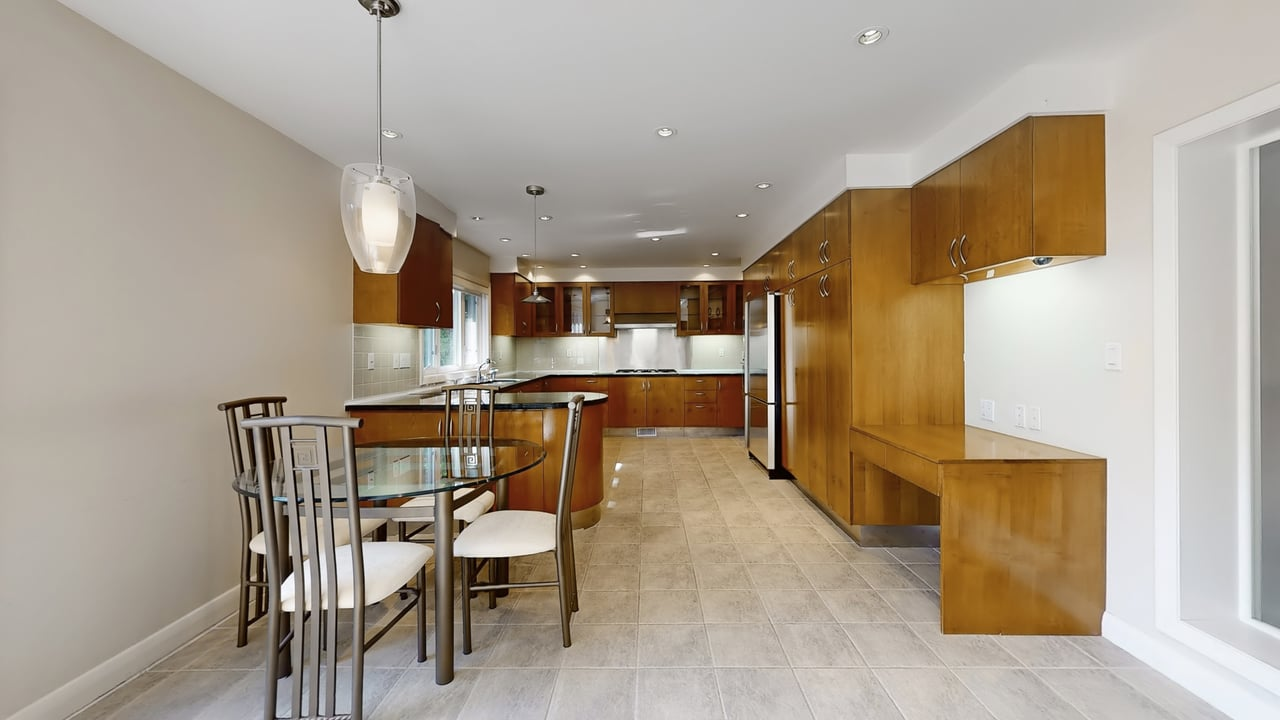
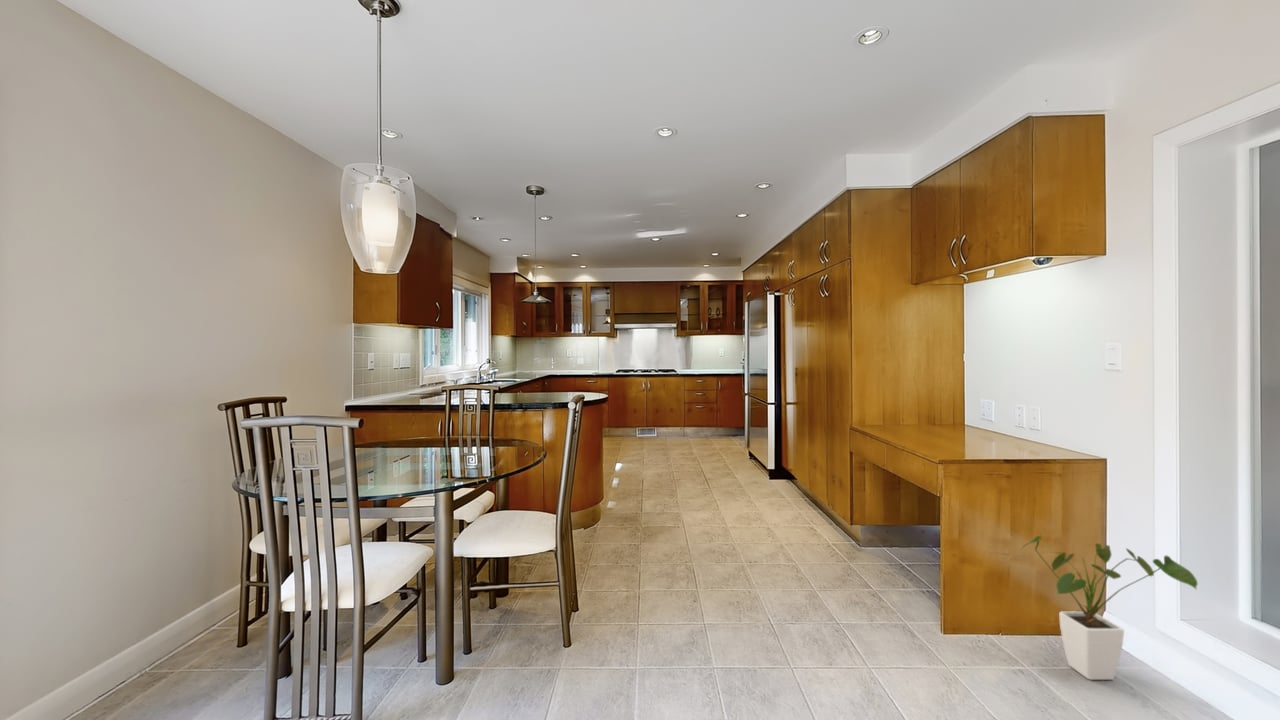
+ house plant [1019,535,1199,681]
